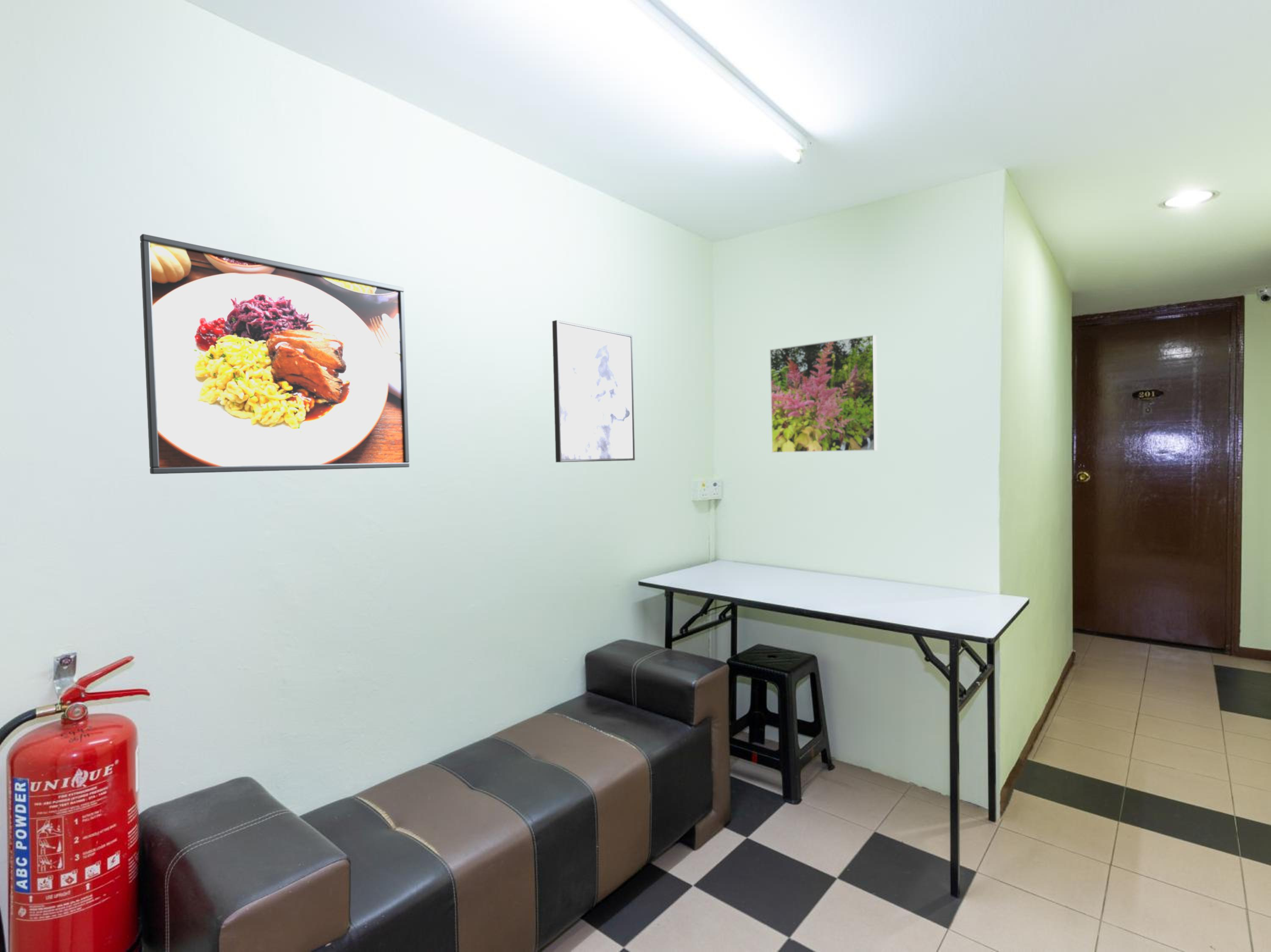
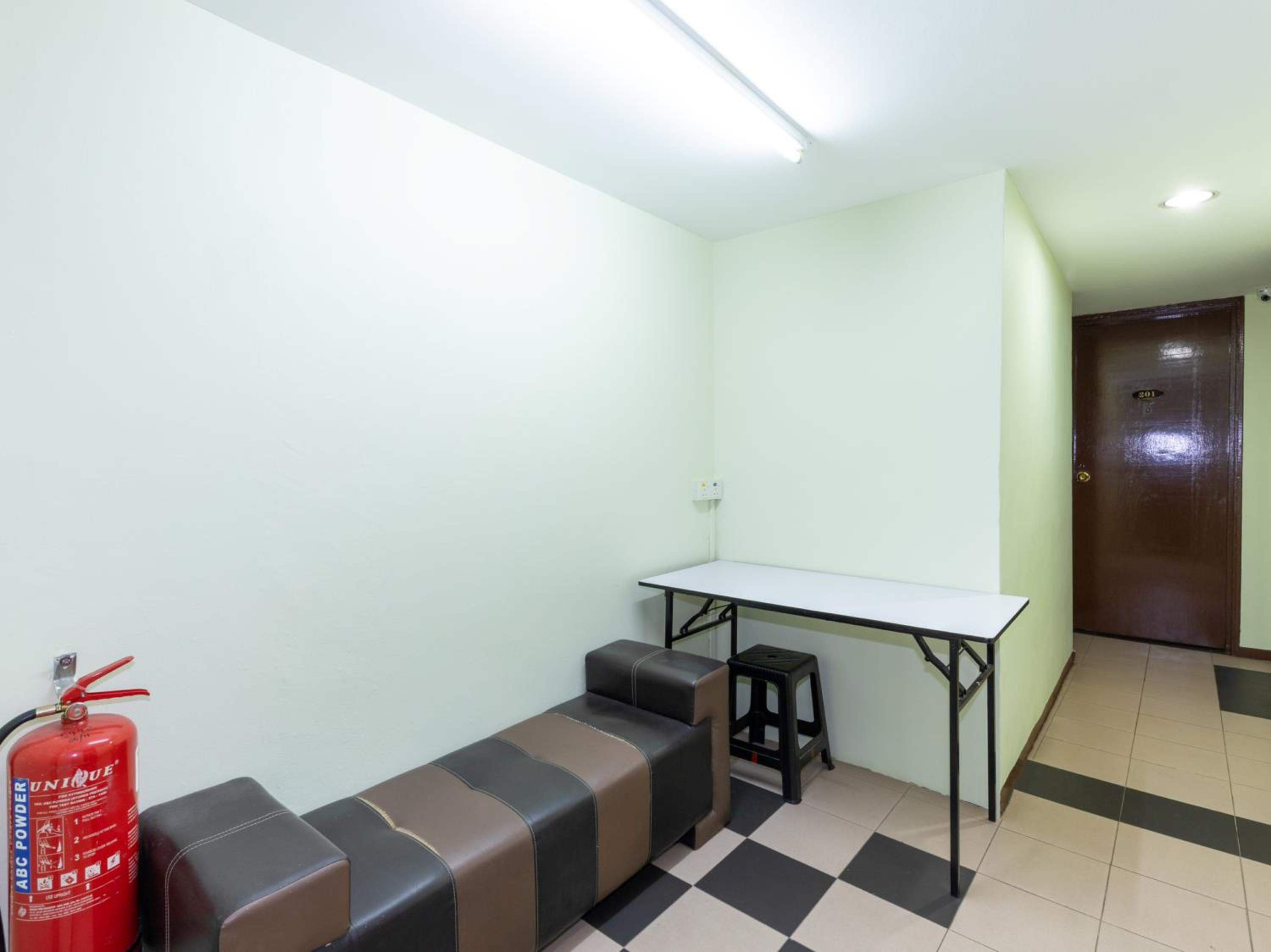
- wall art [552,320,636,463]
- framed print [139,233,410,474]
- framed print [769,335,878,454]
